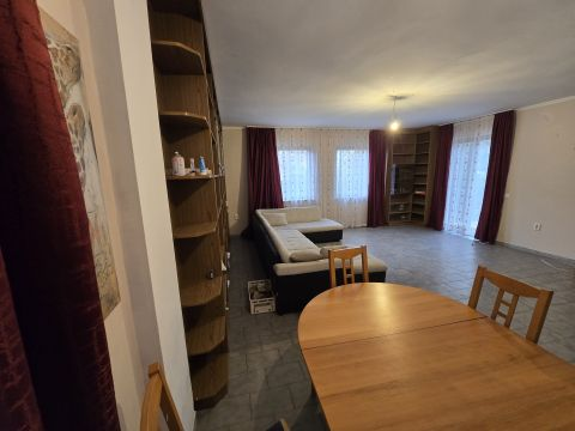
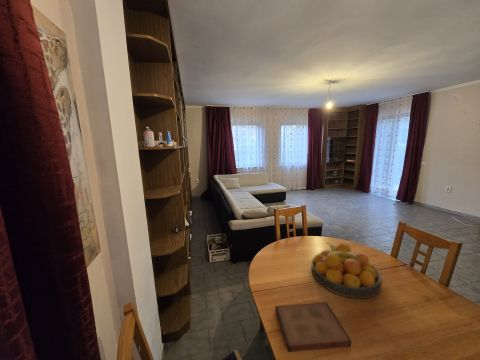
+ book [275,301,352,353]
+ fruit bowl [310,241,383,300]
